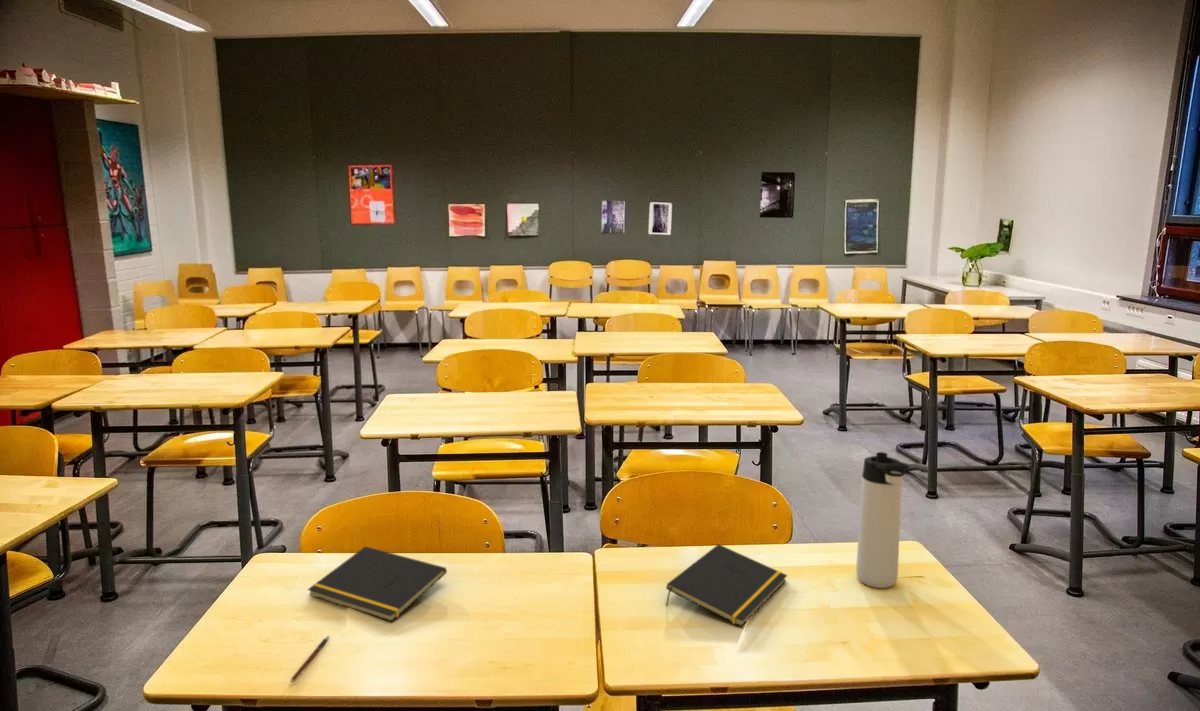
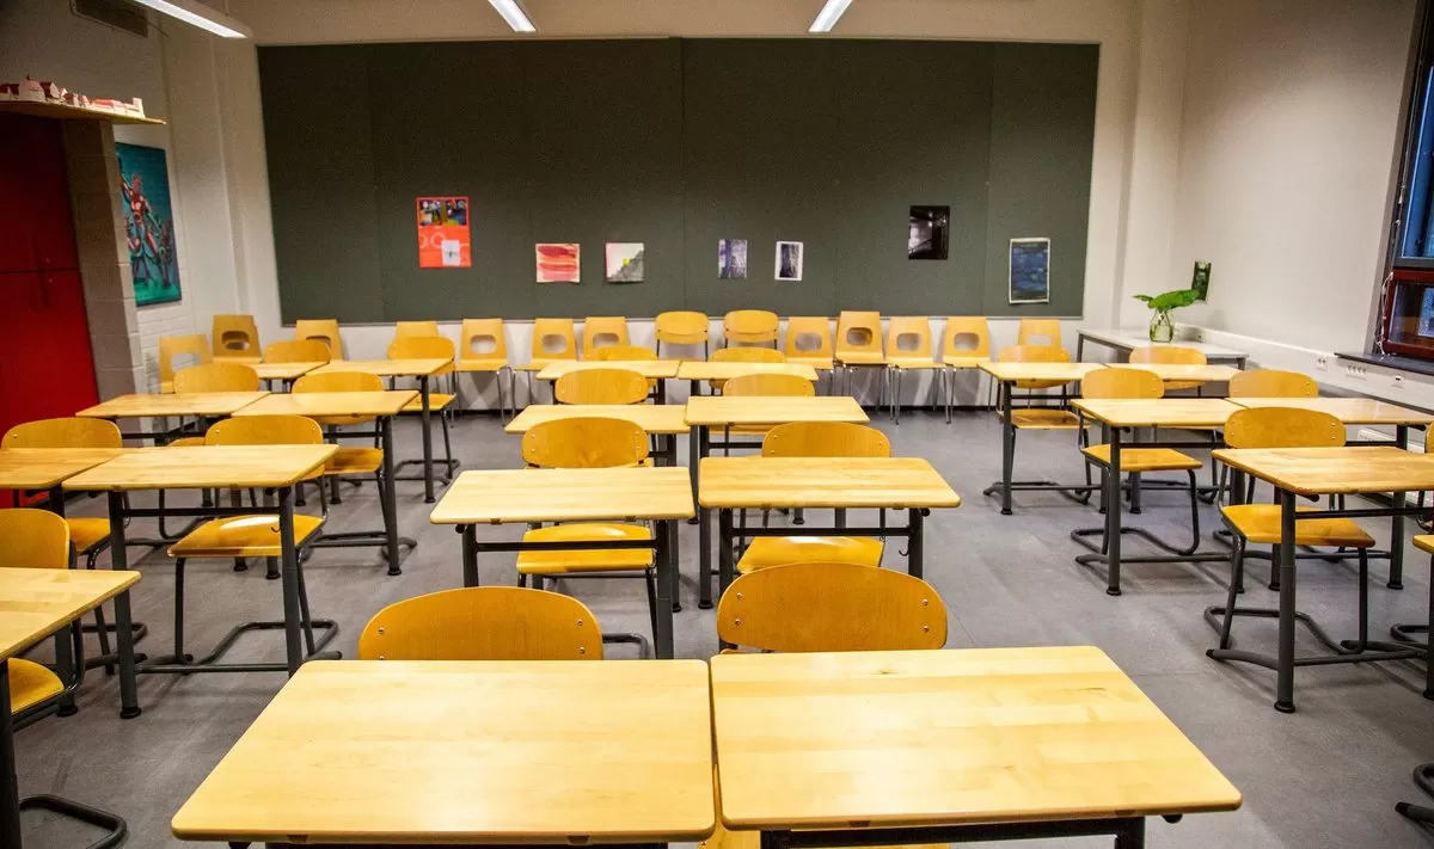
- notepad [665,543,788,628]
- thermos bottle [855,451,910,589]
- pen [289,635,330,684]
- notepad [307,545,448,623]
